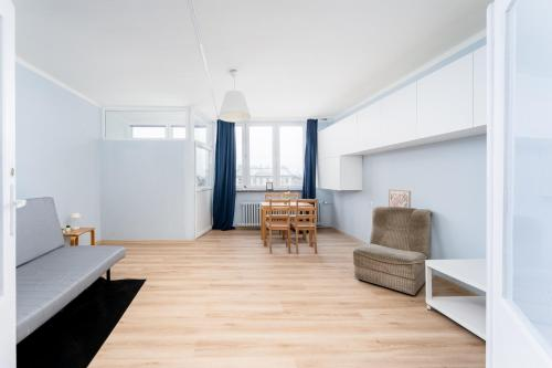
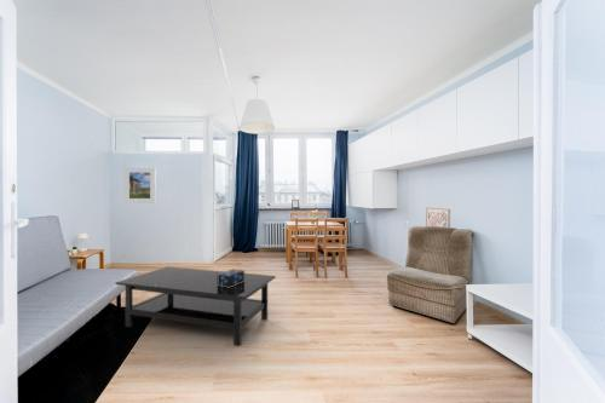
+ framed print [123,166,157,205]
+ coffee table [115,265,277,346]
+ decorative box [218,267,246,288]
